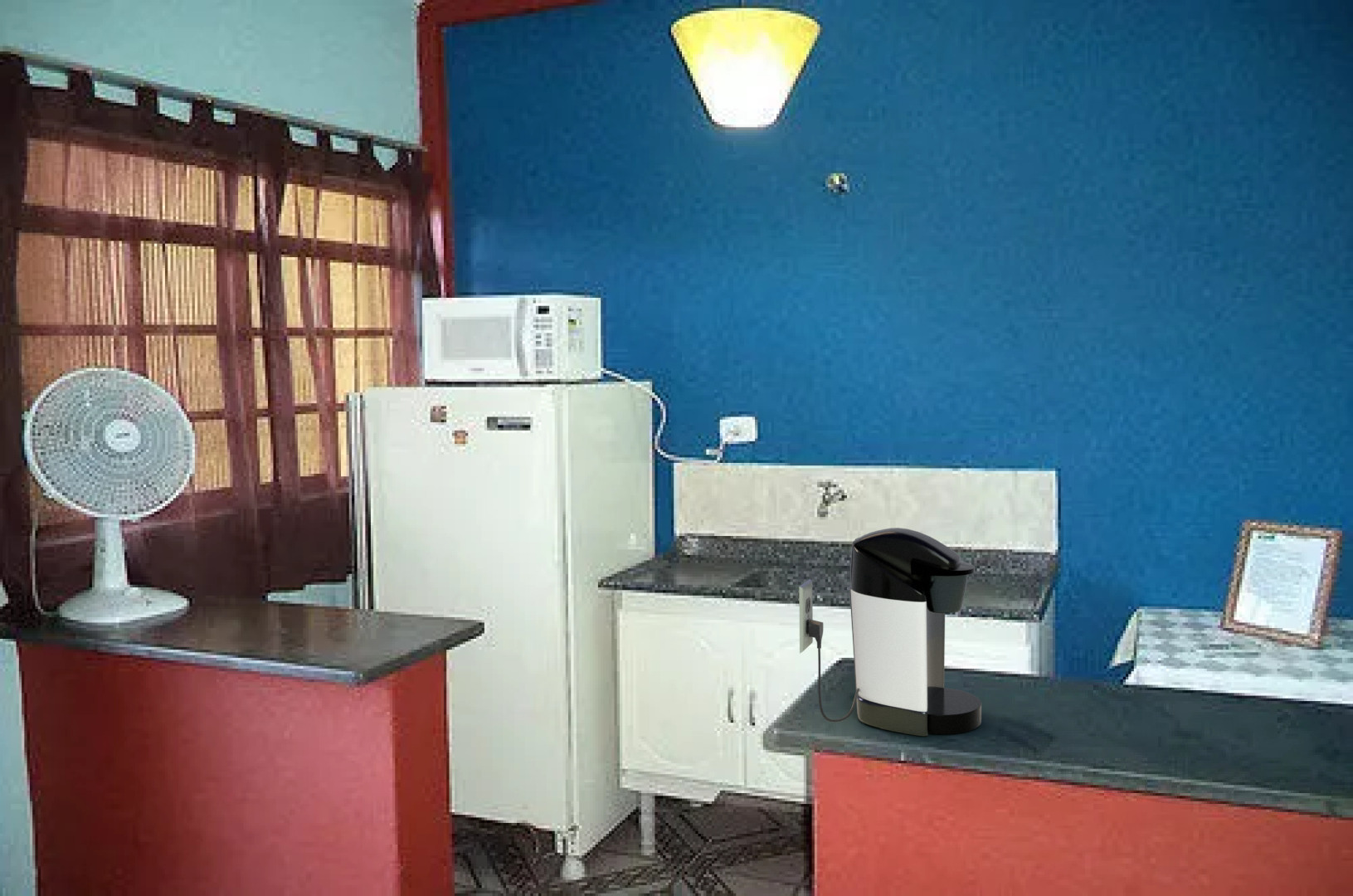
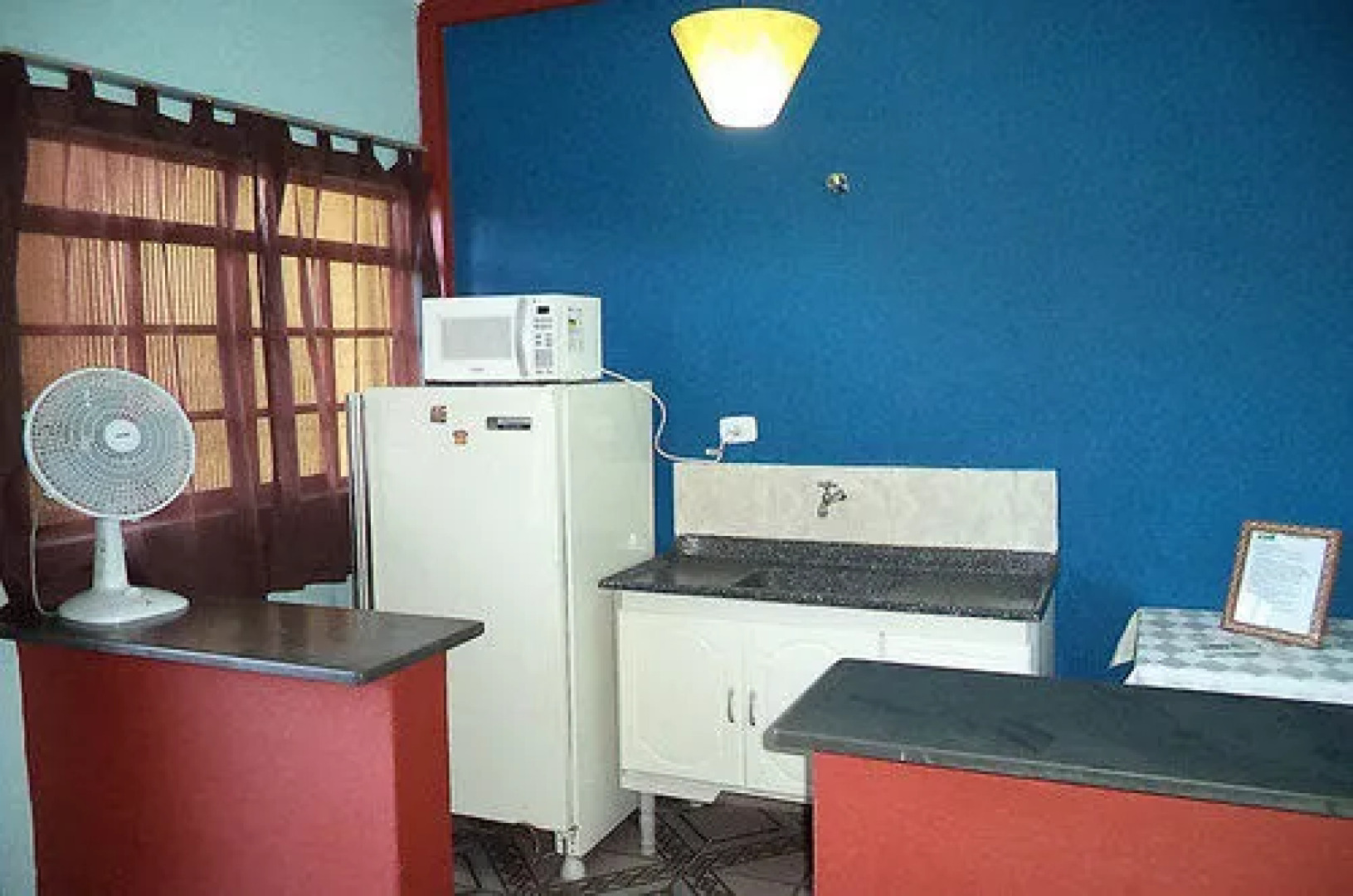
- coffee maker [798,527,982,737]
